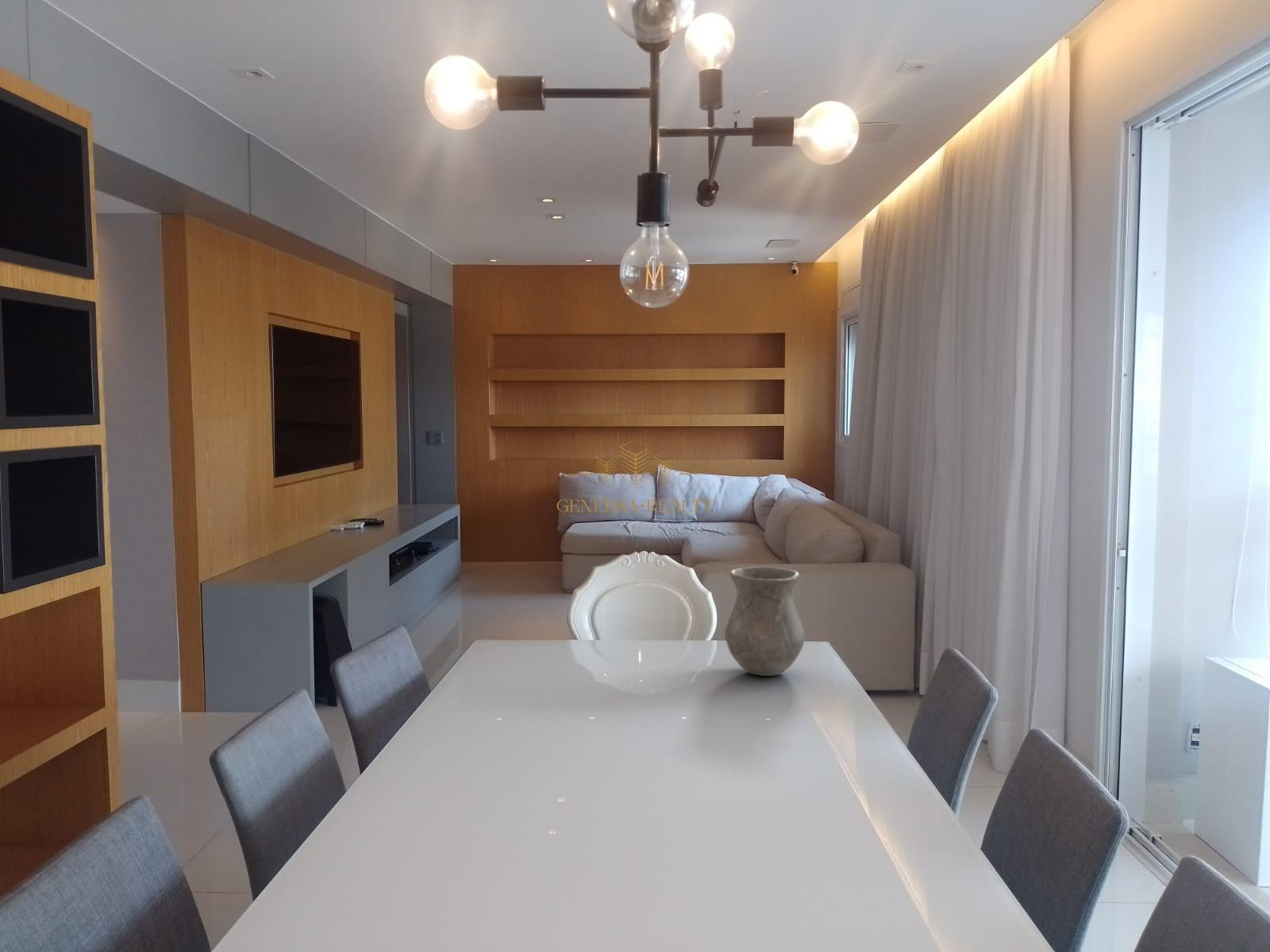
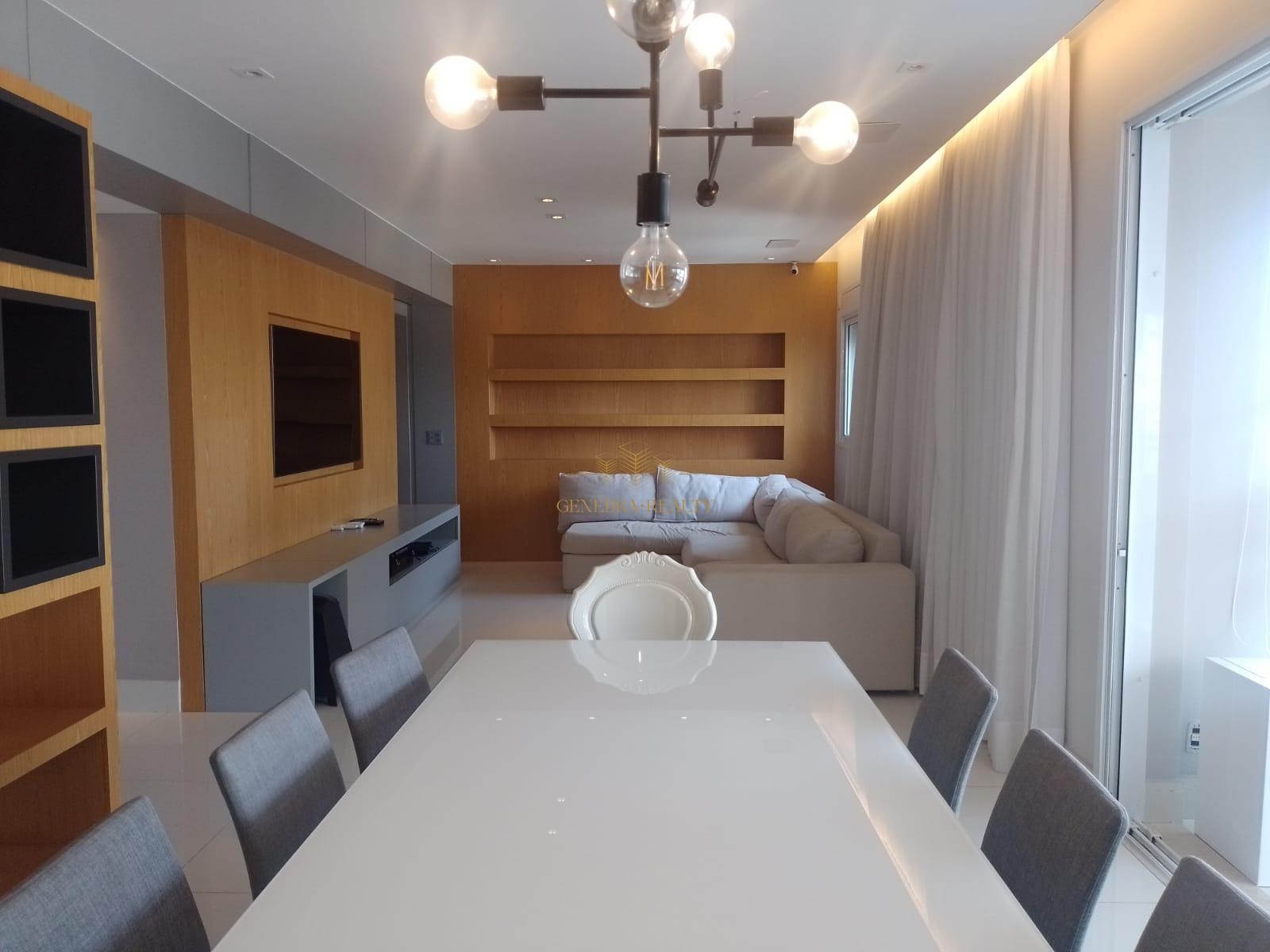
- vase [724,566,806,677]
